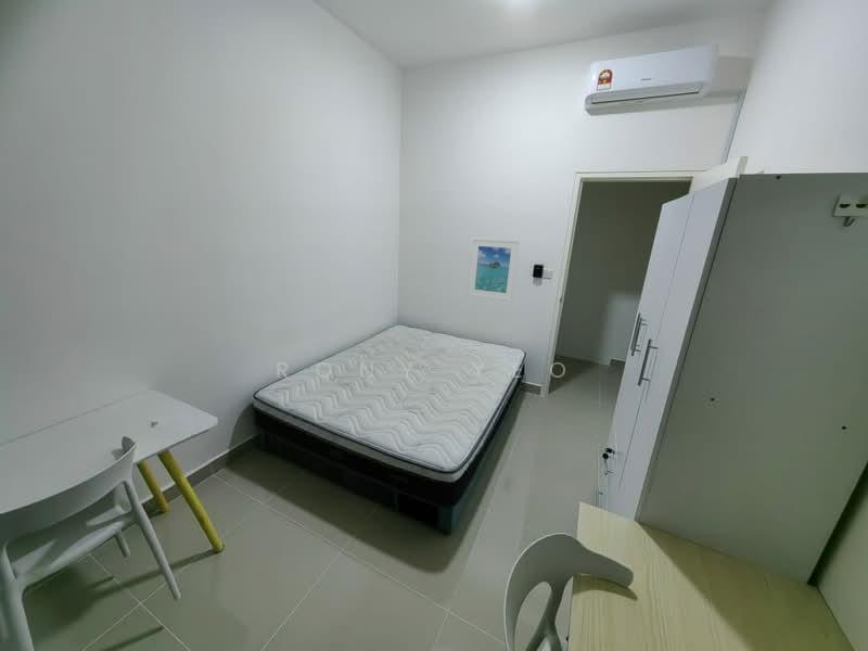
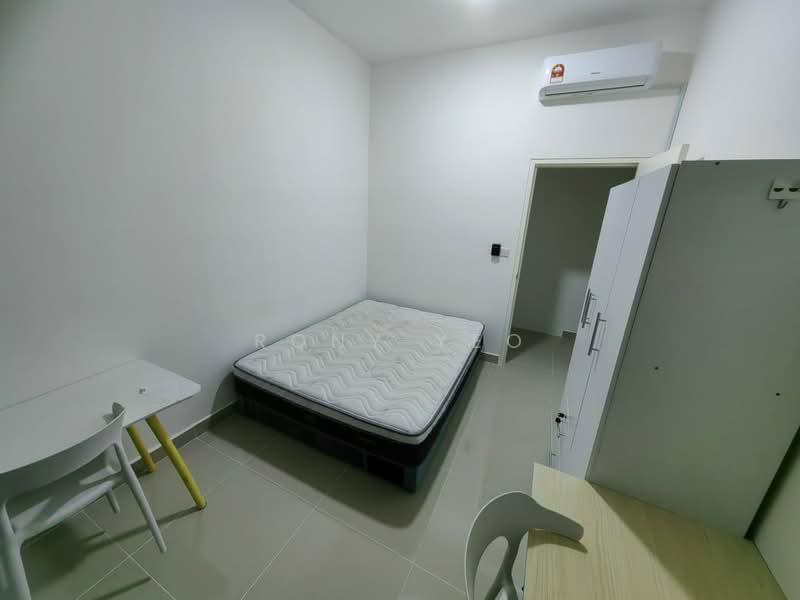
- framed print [467,237,522,303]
